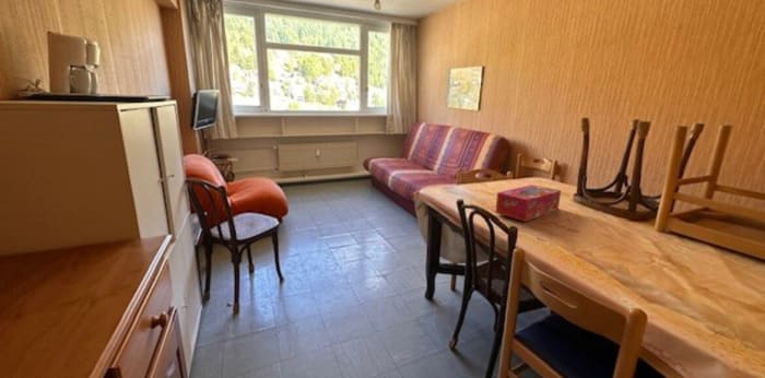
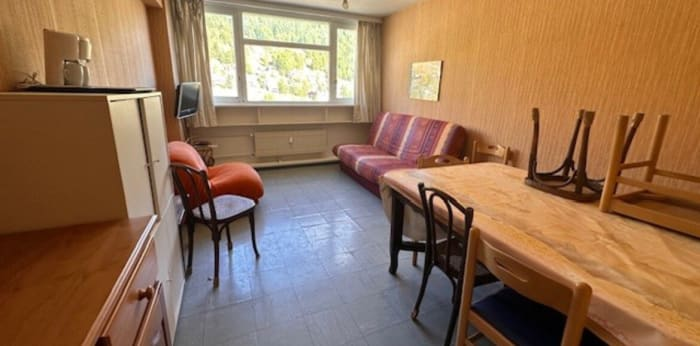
- tissue box [494,184,562,223]
